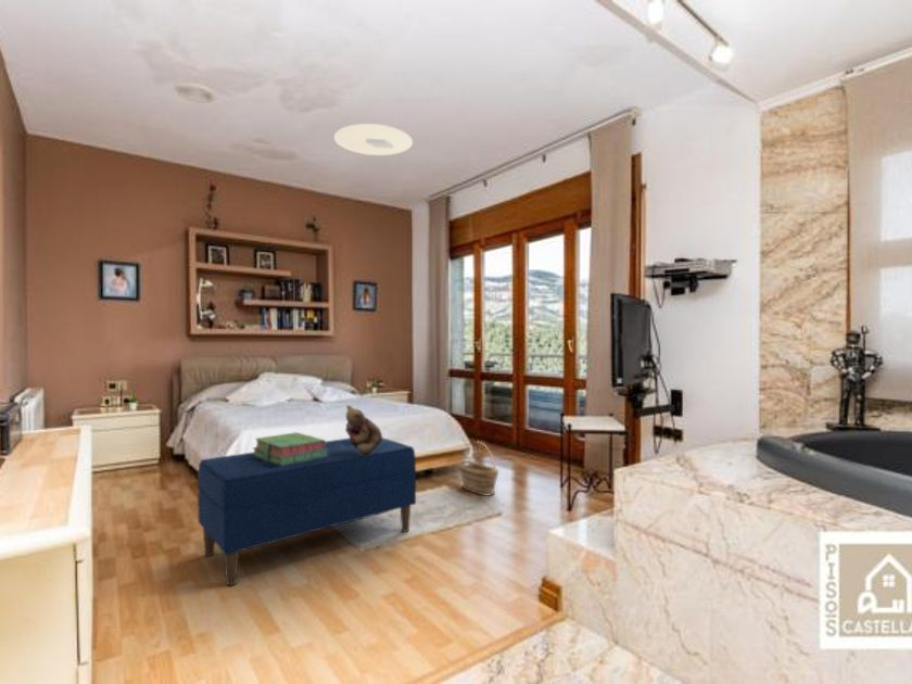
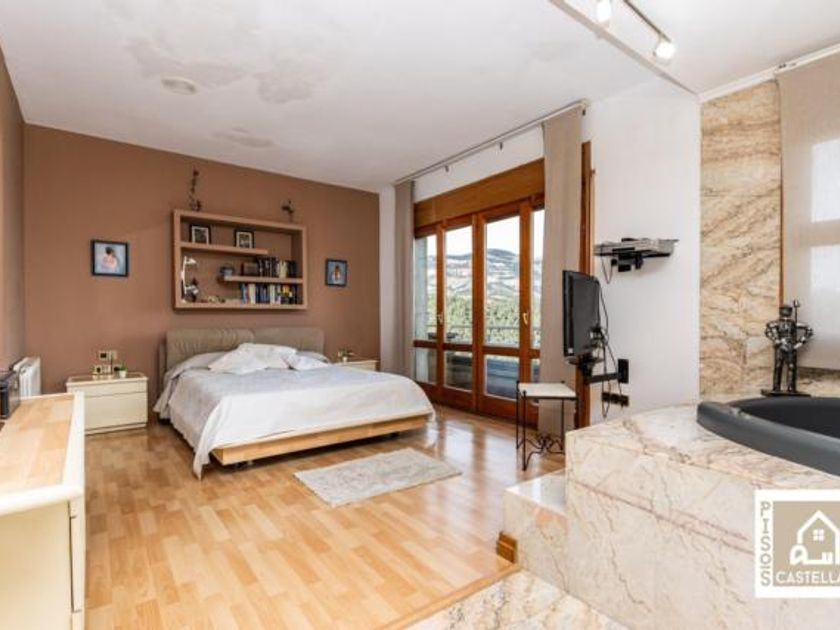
- basket [458,441,499,496]
- stack of books [252,431,329,466]
- bench [197,436,417,586]
- ceiling light [333,123,414,156]
- teddy bear [344,404,383,455]
